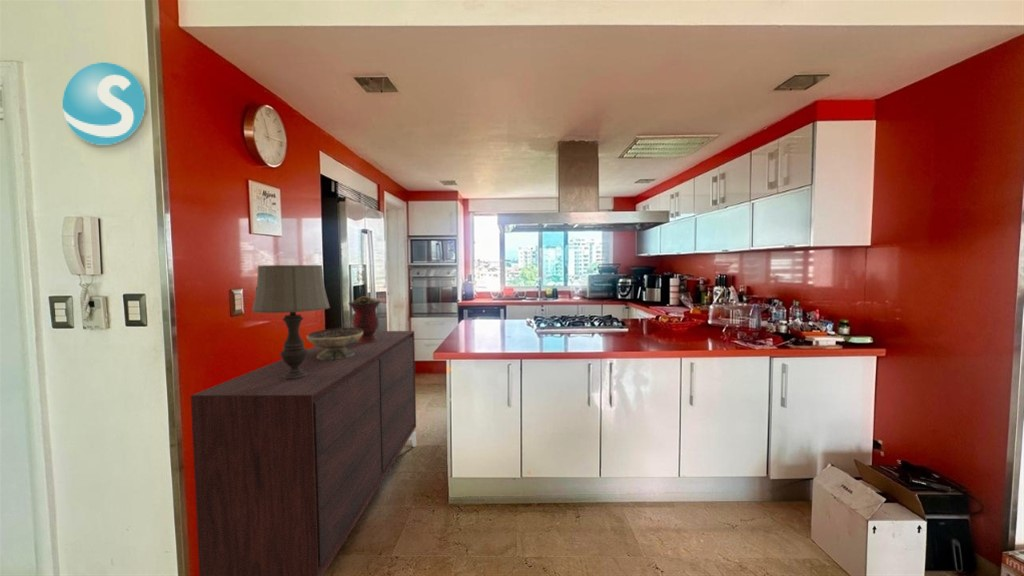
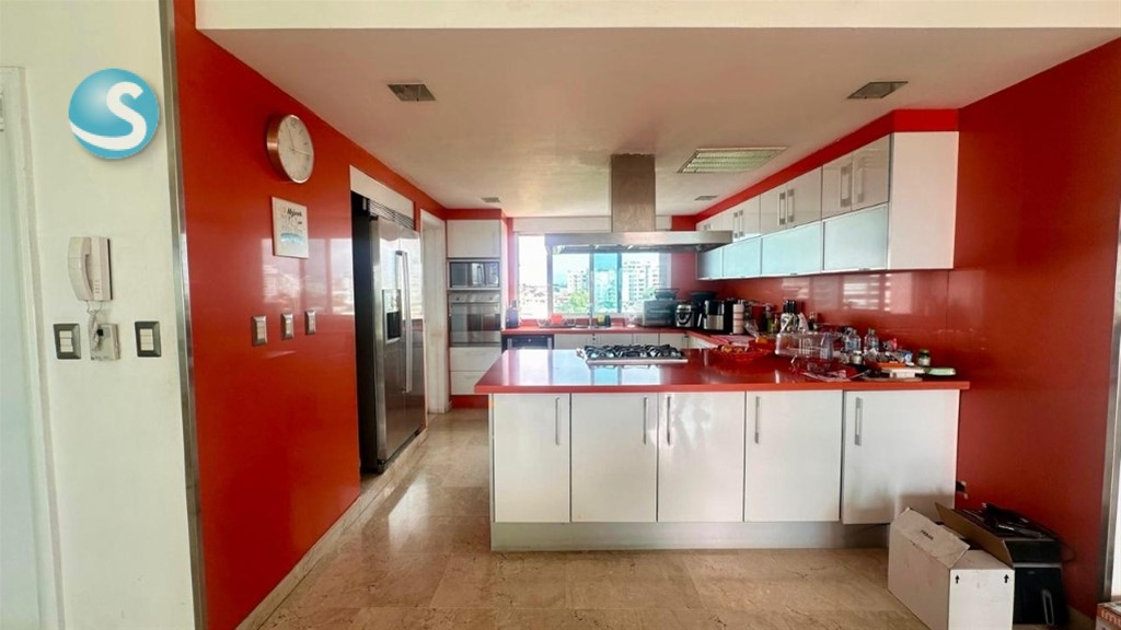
- decorative bowl [306,327,363,360]
- sideboard [190,330,418,576]
- vase [347,295,381,343]
- table lamp [251,264,331,380]
